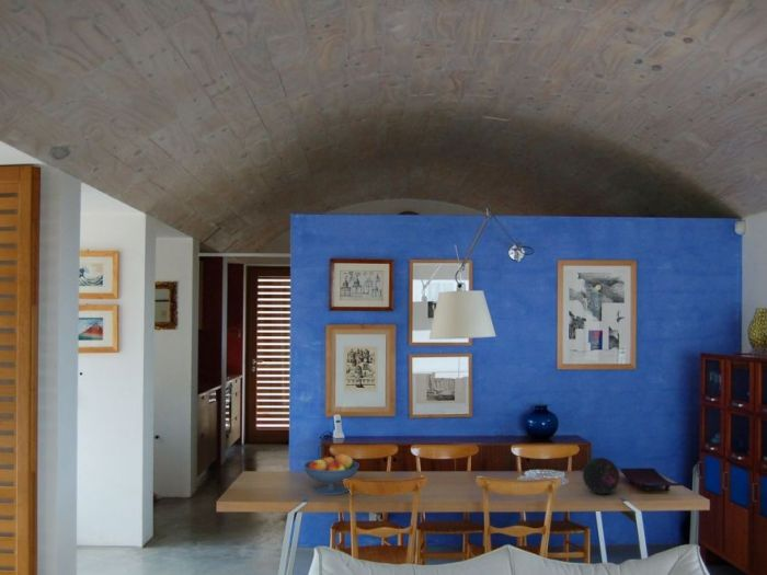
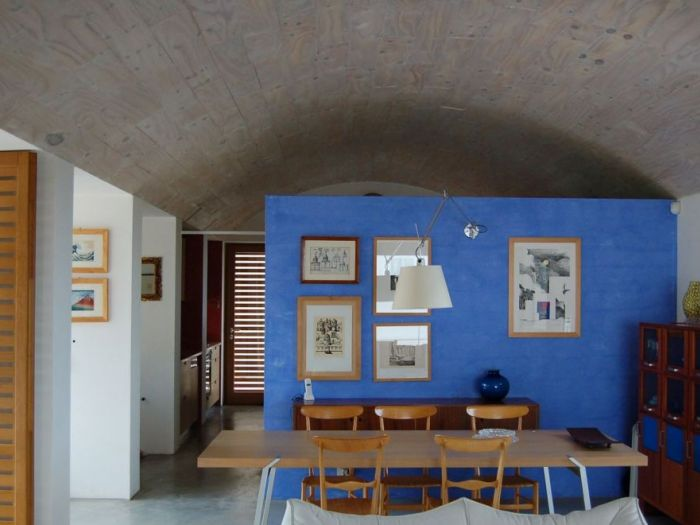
- decorative orb [582,457,621,495]
- fruit bowl [302,451,360,496]
